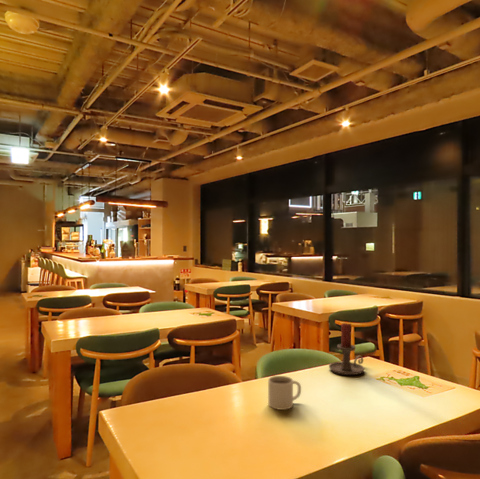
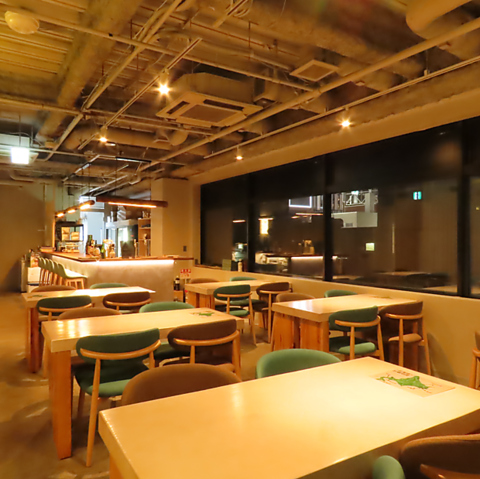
- mug [267,375,302,411]
- candle holder [328,322,365,376]
